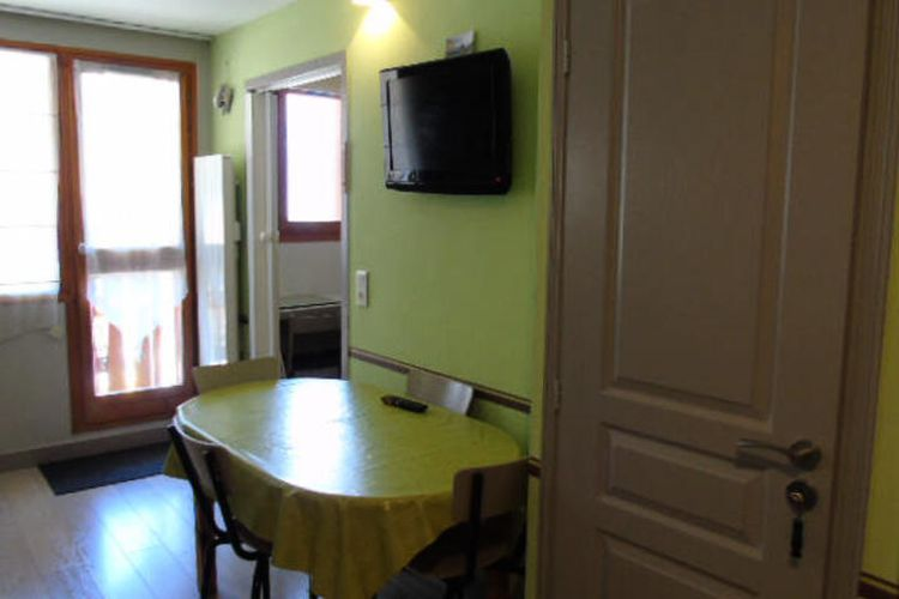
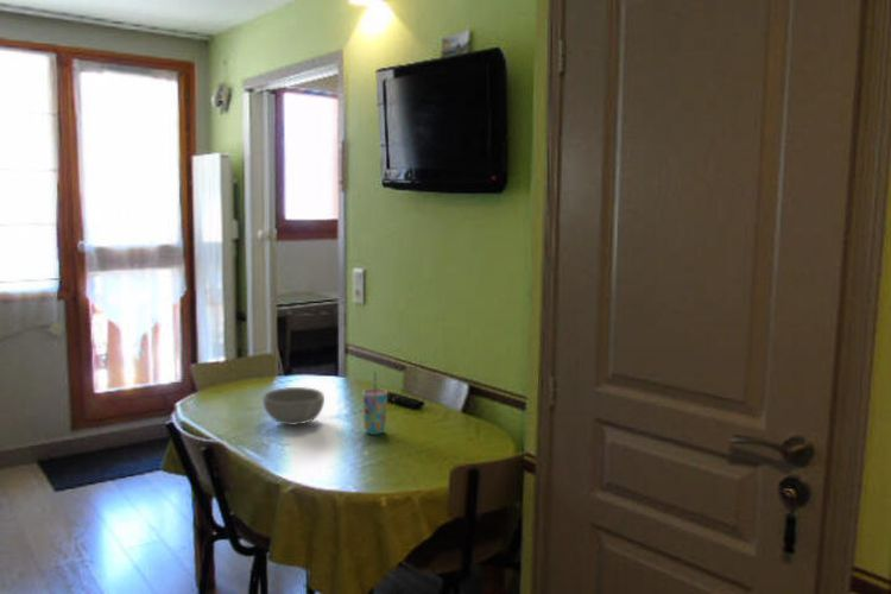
+ cup [361,371,388,436]
+ bowl [261,386,326,426]
